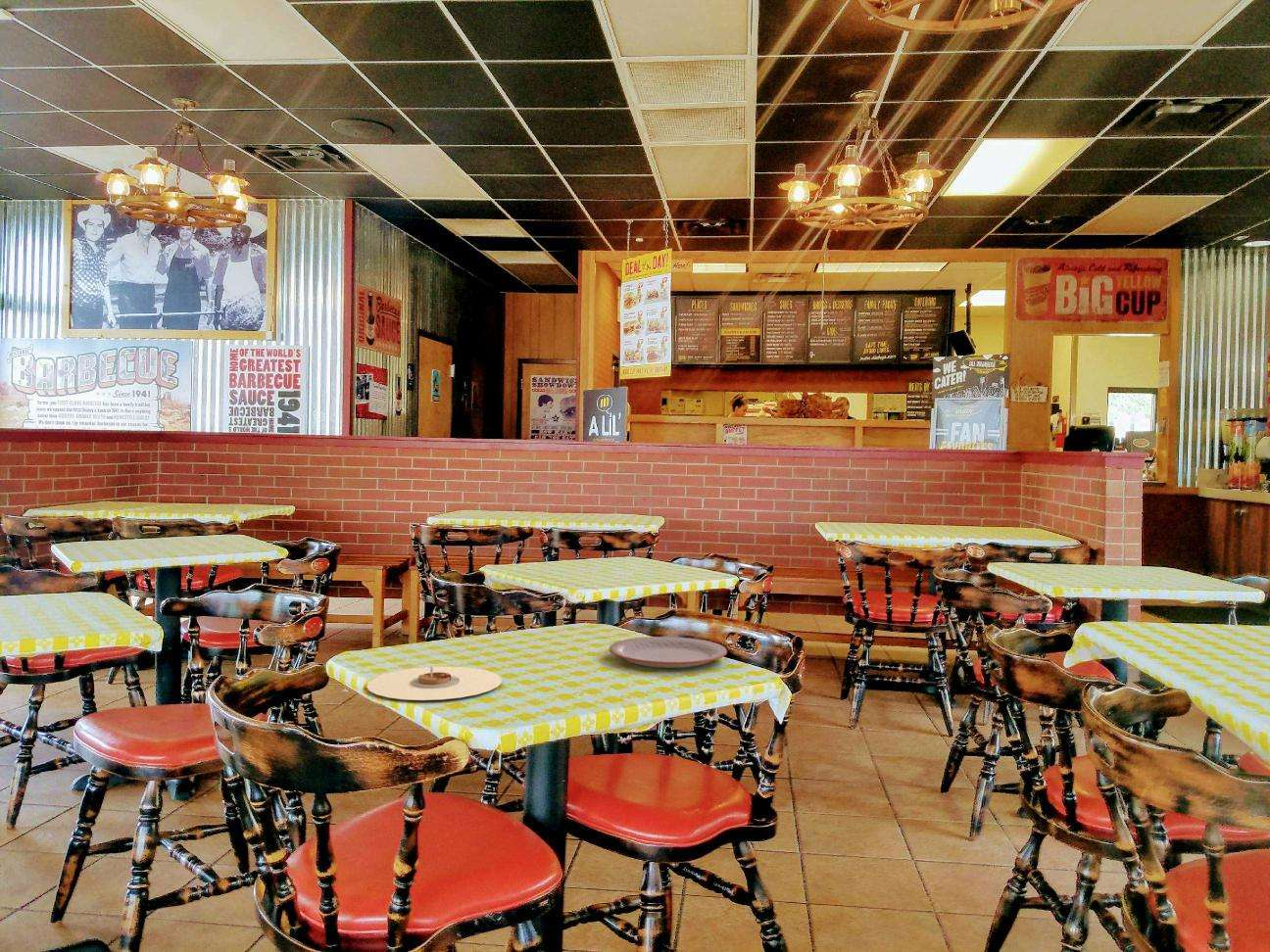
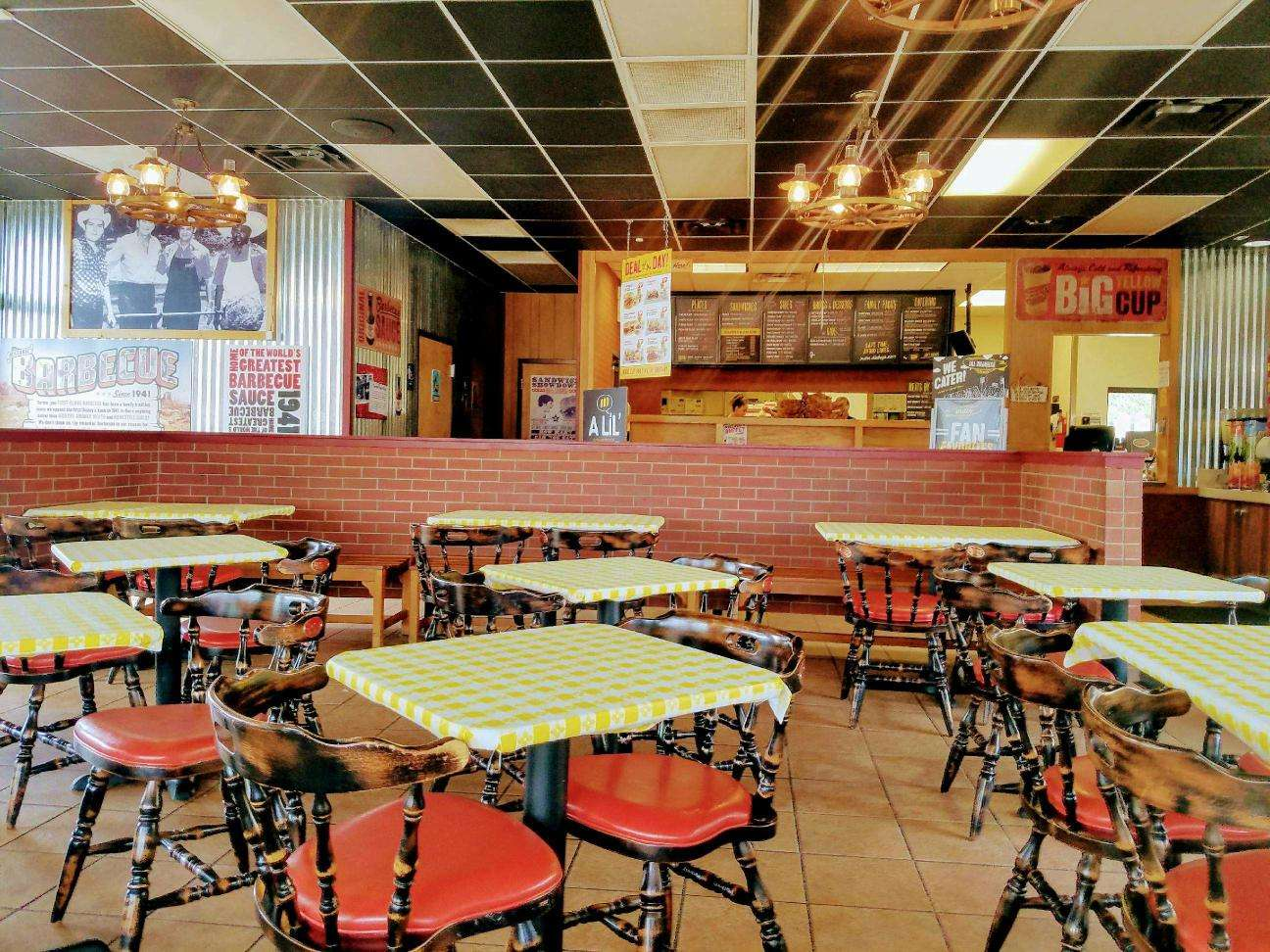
- plate [609,636,728,669]
- plate [366,665,503,701]
